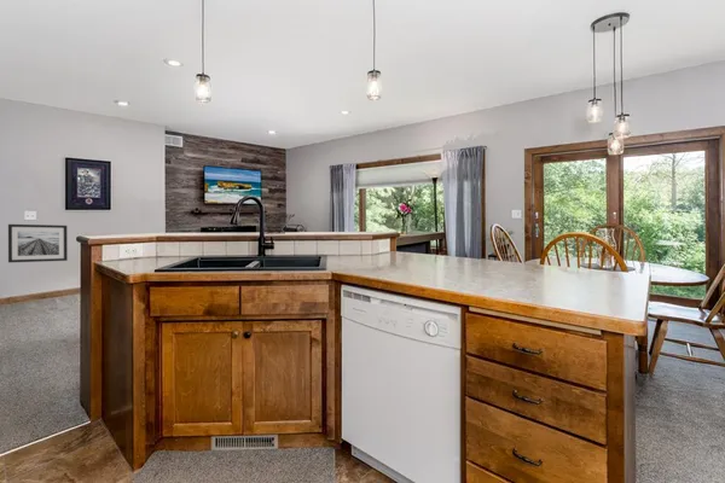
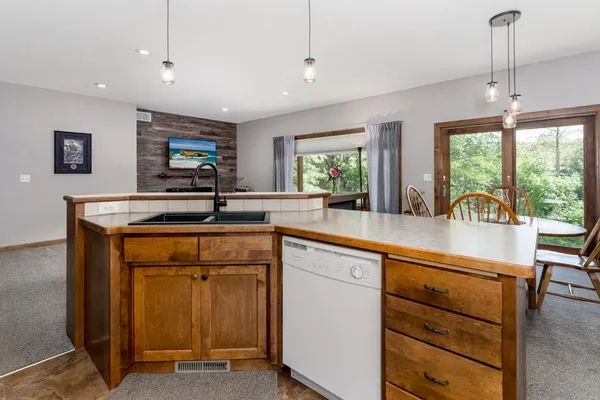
- wall art [7,223,69,263]
